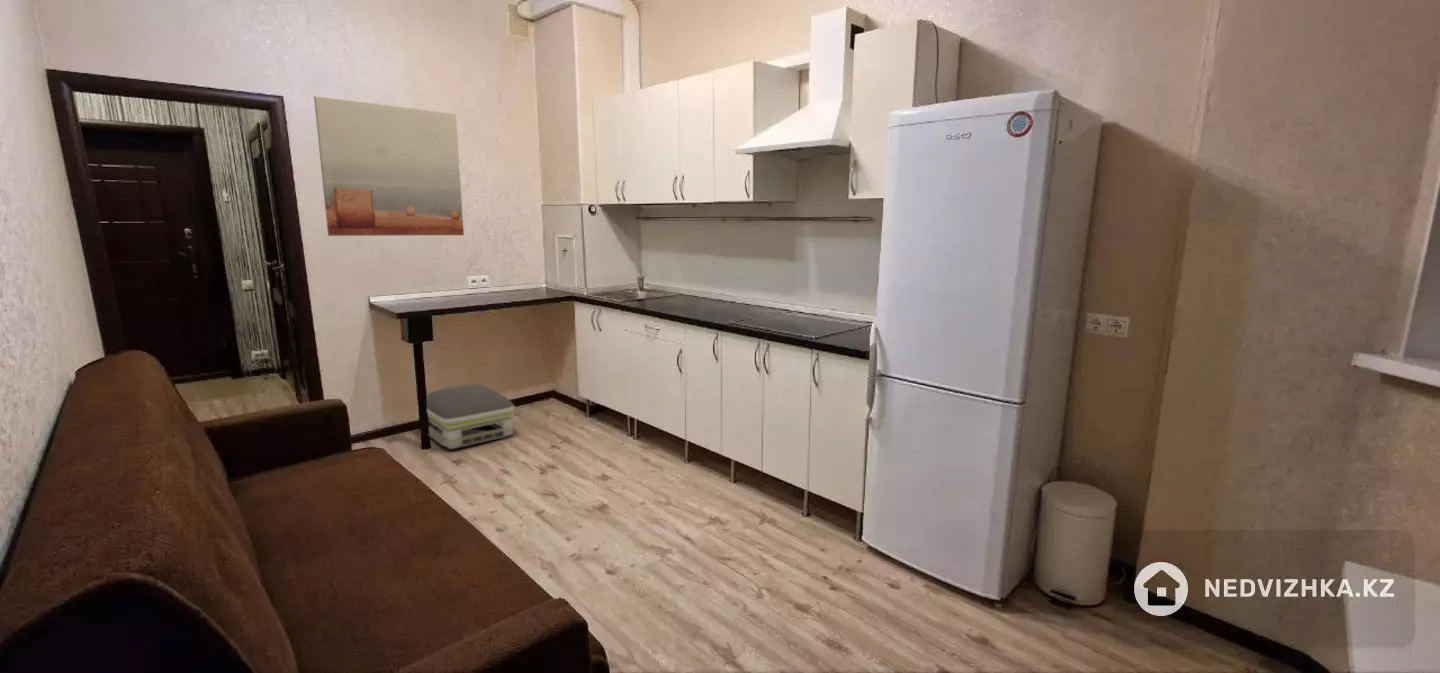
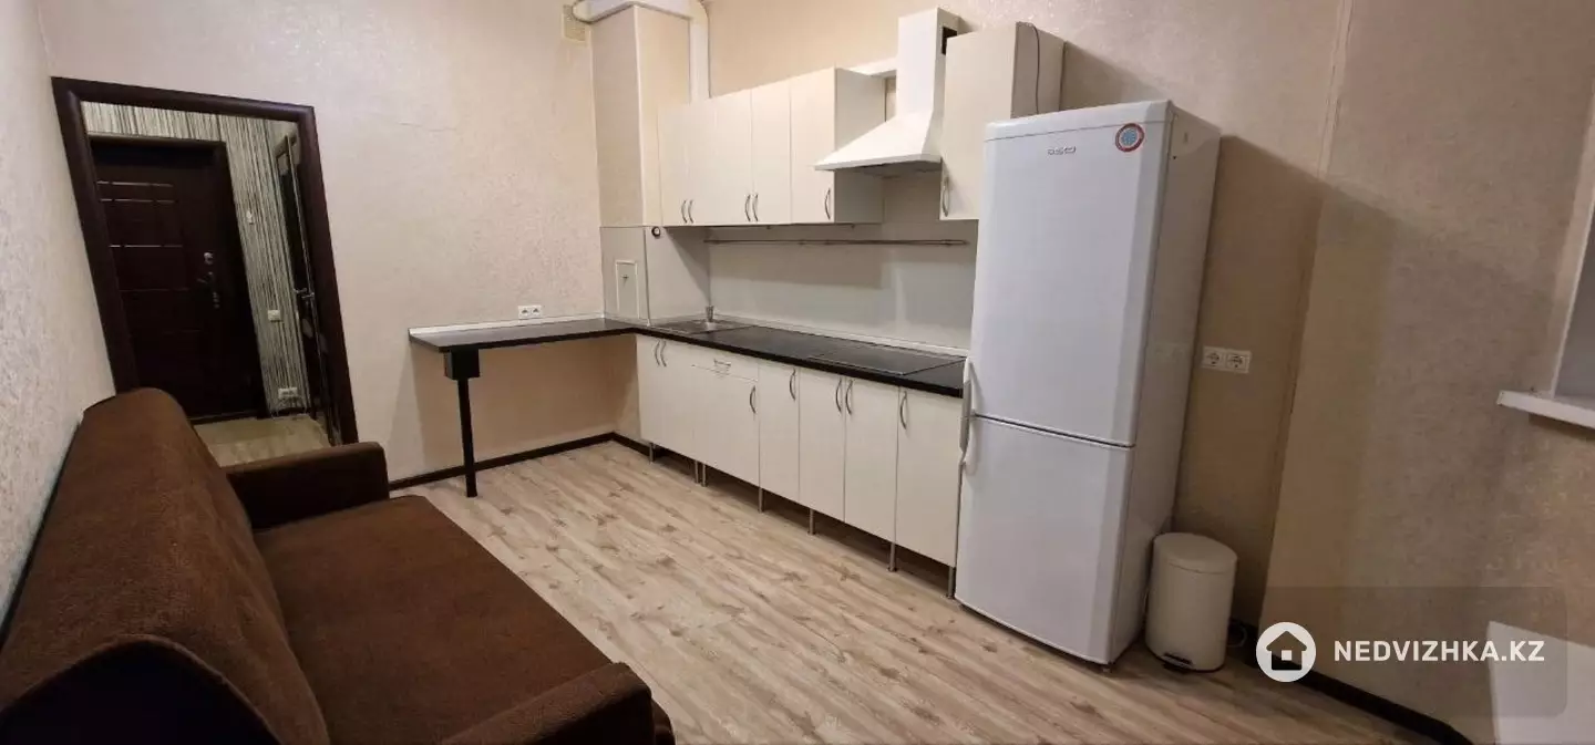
- wall art [313,95,465,237]
- air purifier [426,383,516,451]
